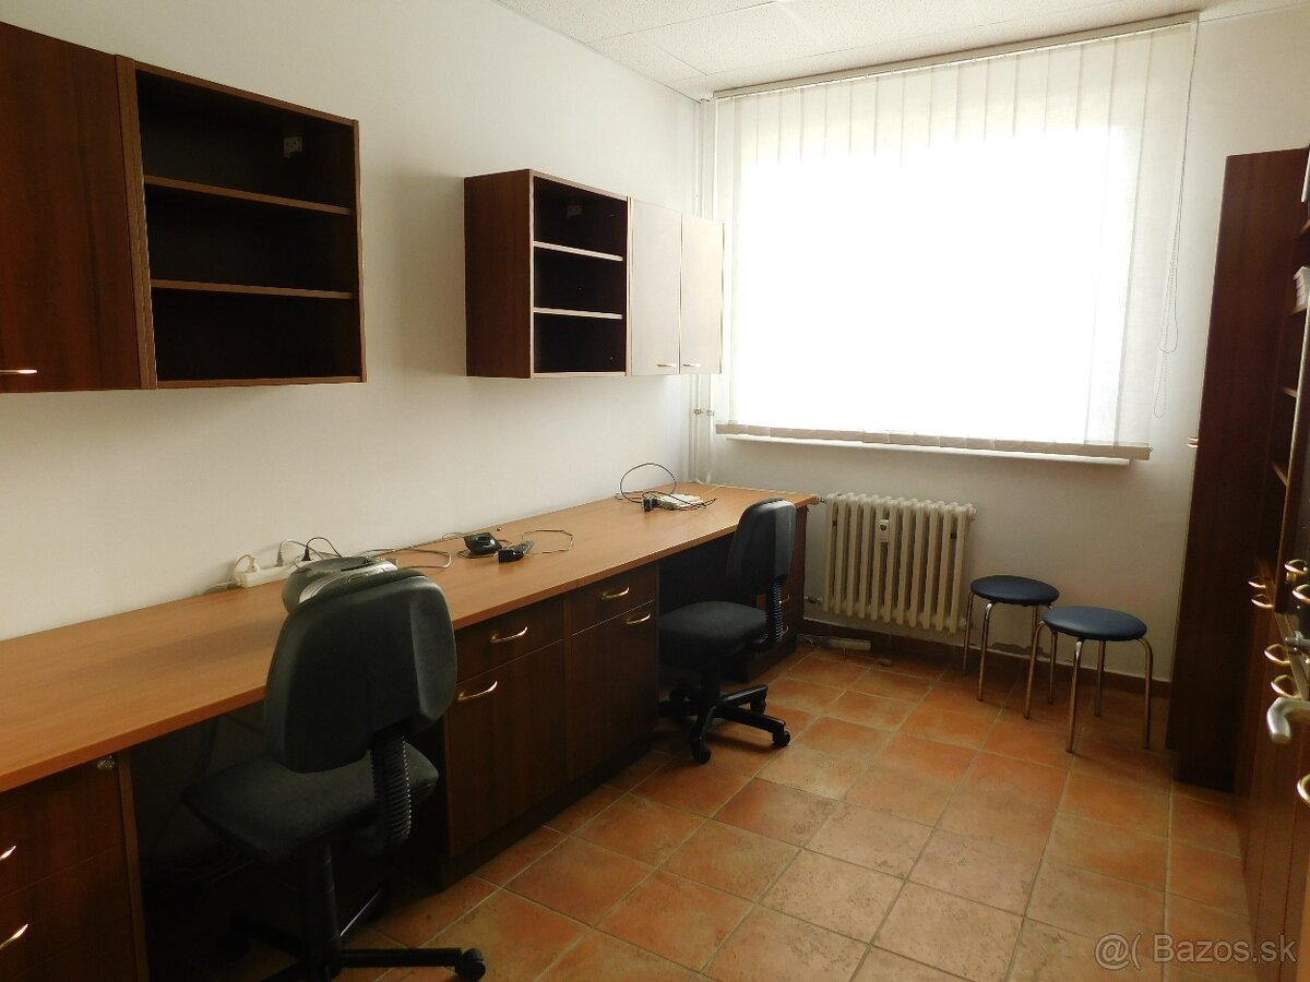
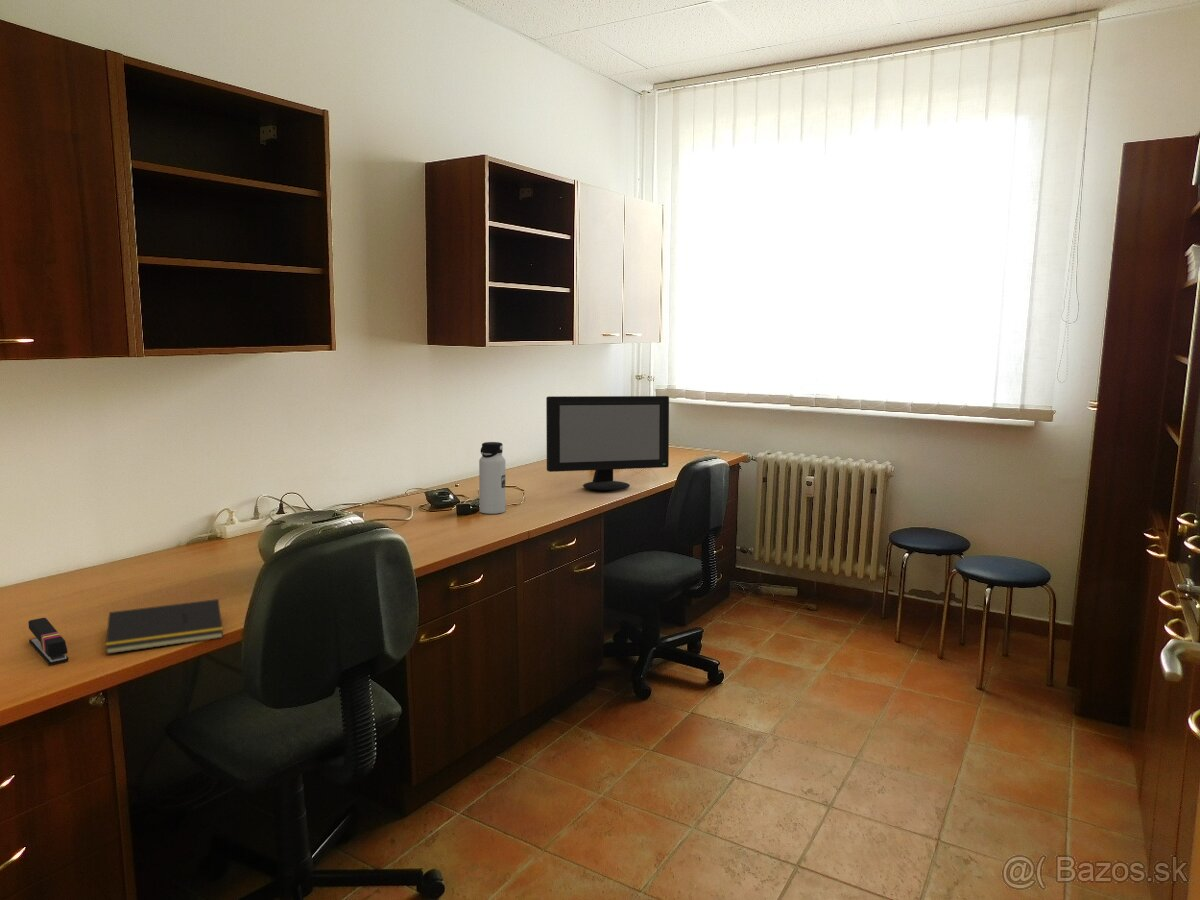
+ water bottle [478,441,506,515]
+ computer monitor [545,395,670,491]
+ notepad [105,598,224,655]
+ stapler [27,617,70,666]
